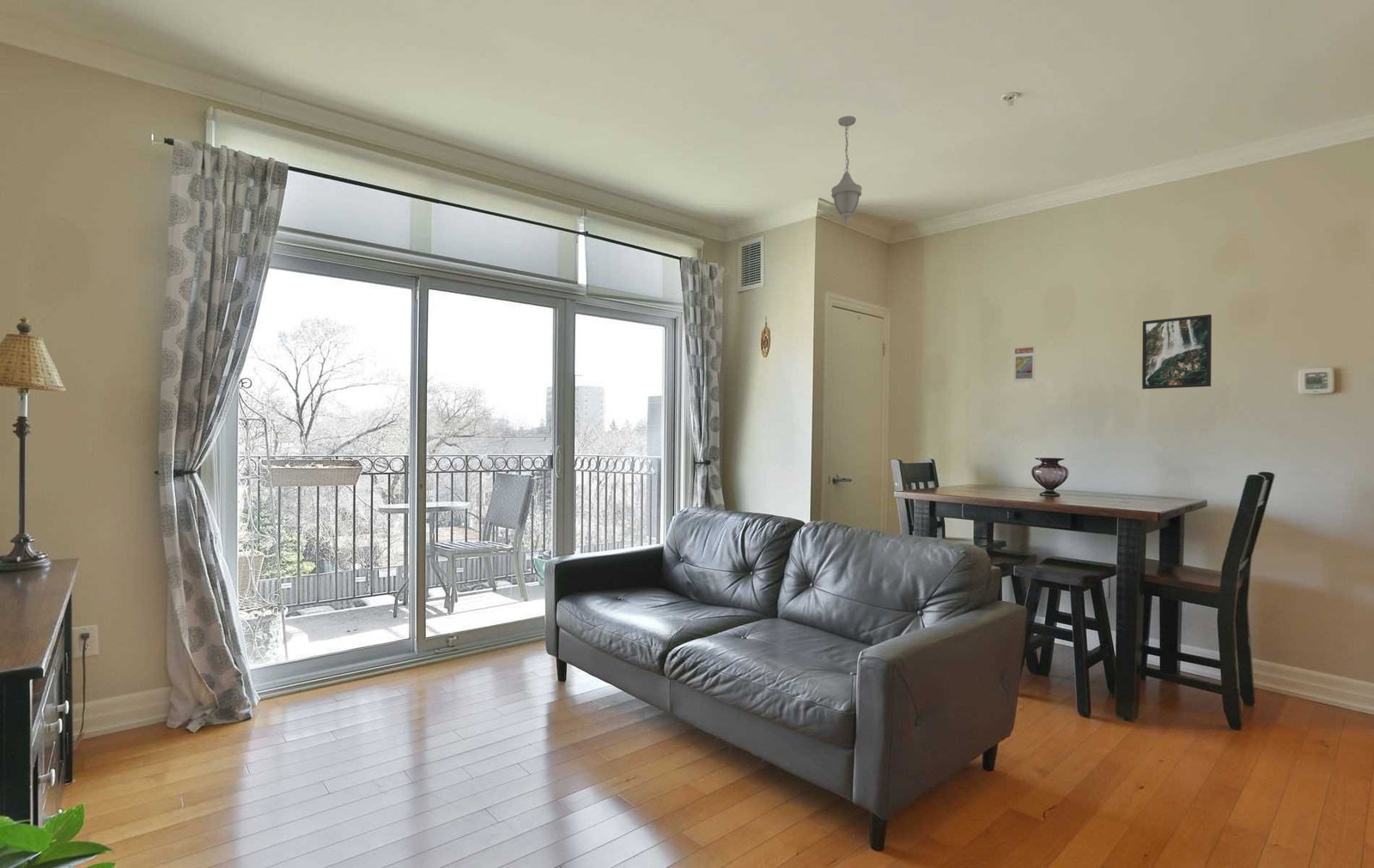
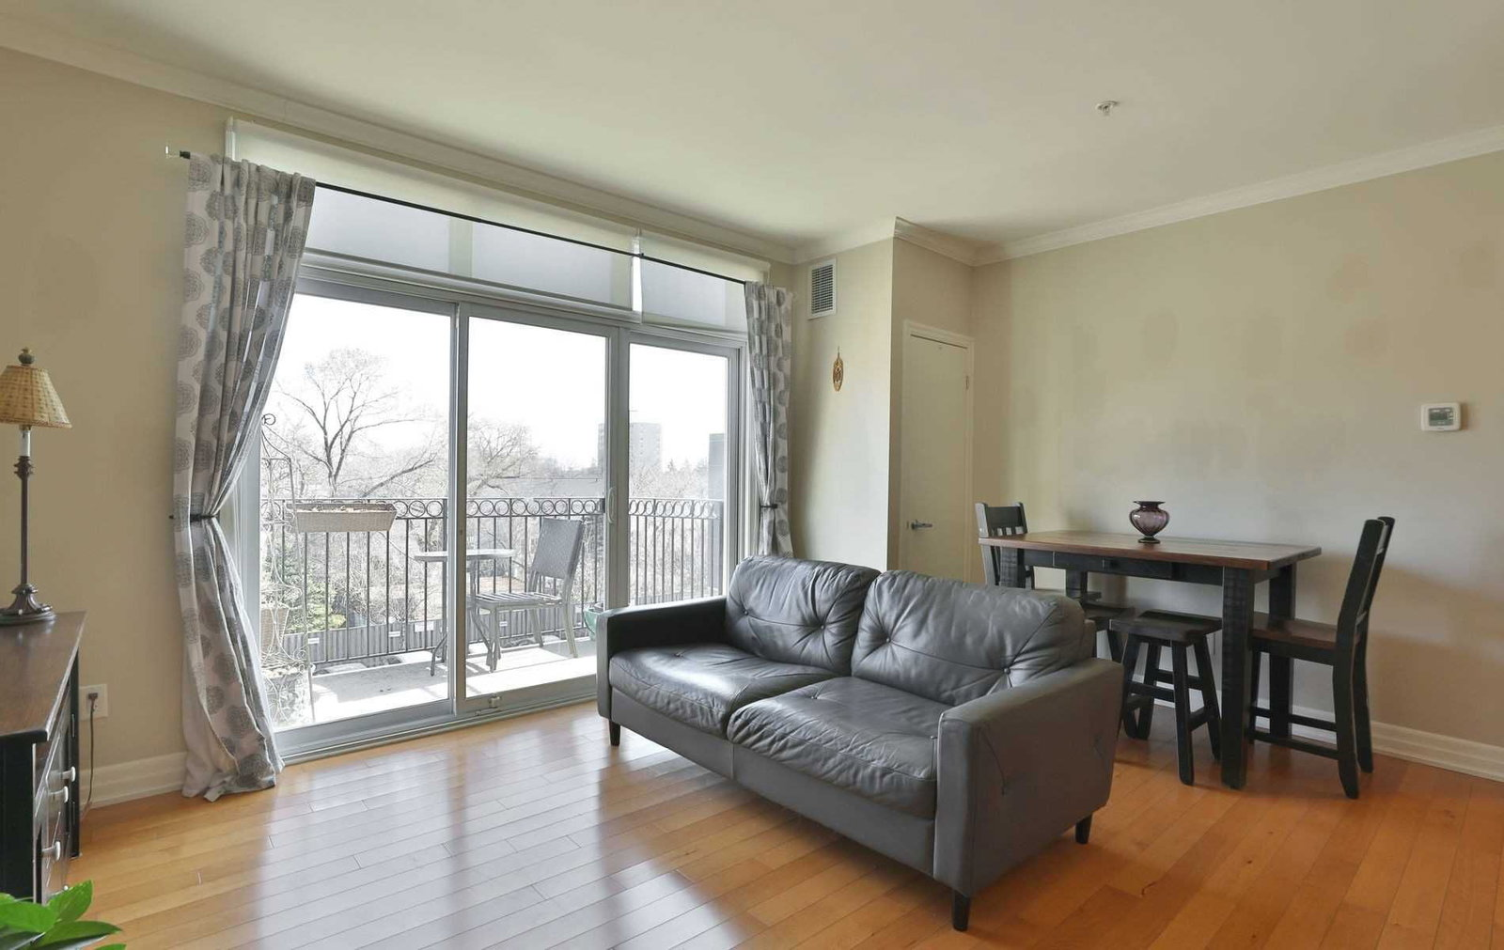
- trading card display case [1012,345,1036,383]
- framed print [1141,313,1213,390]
- pendant light [830,115,863,228]
